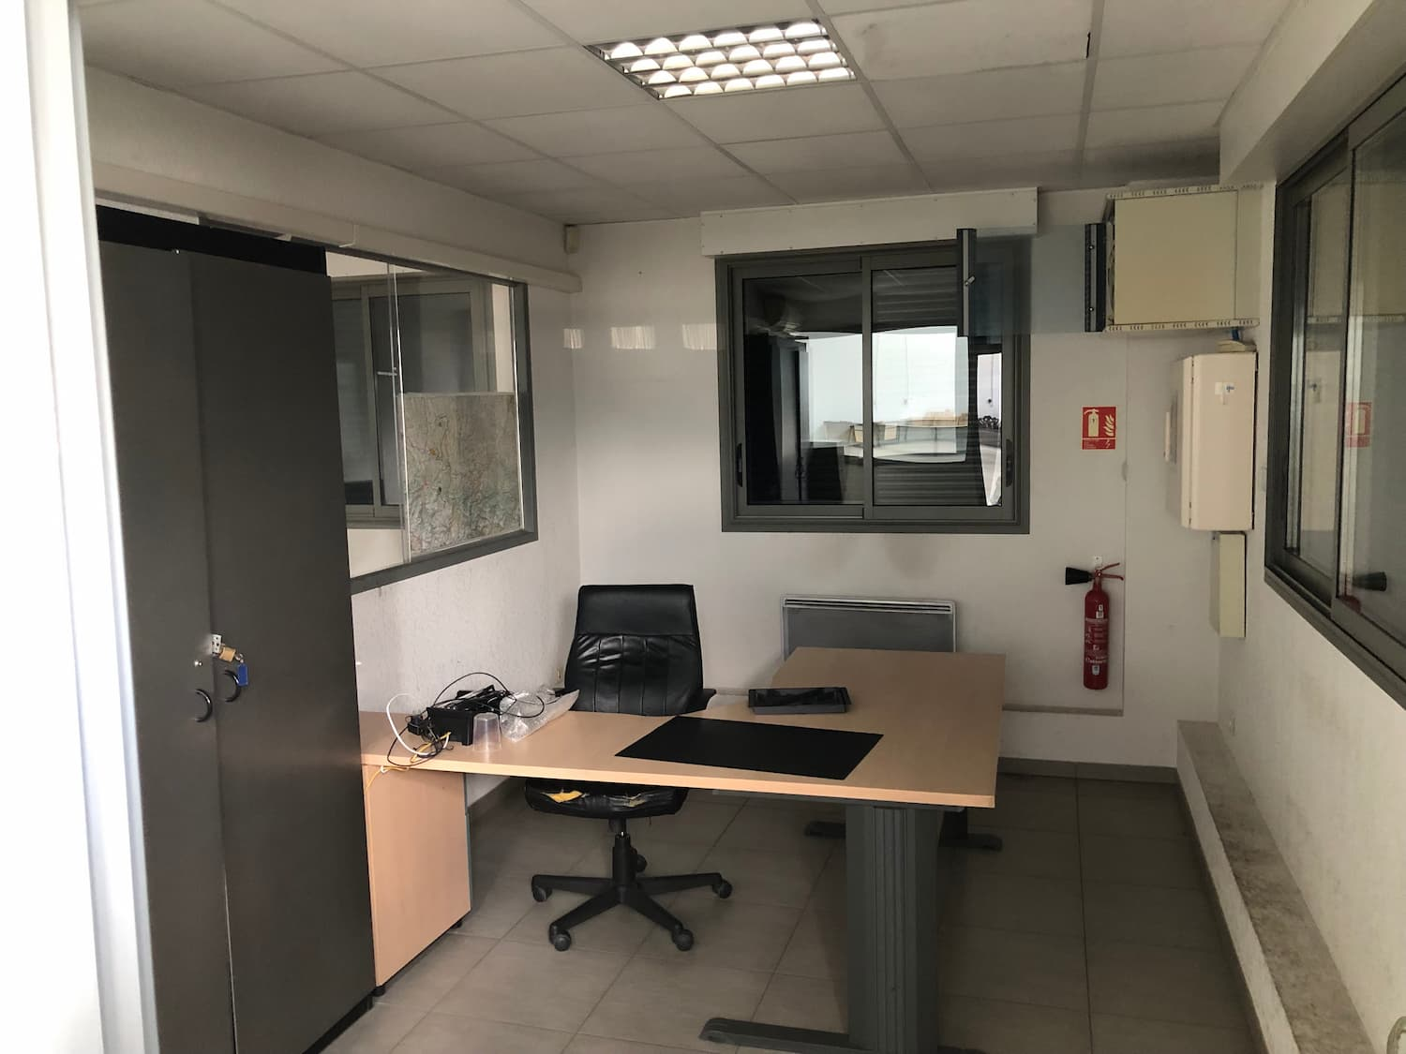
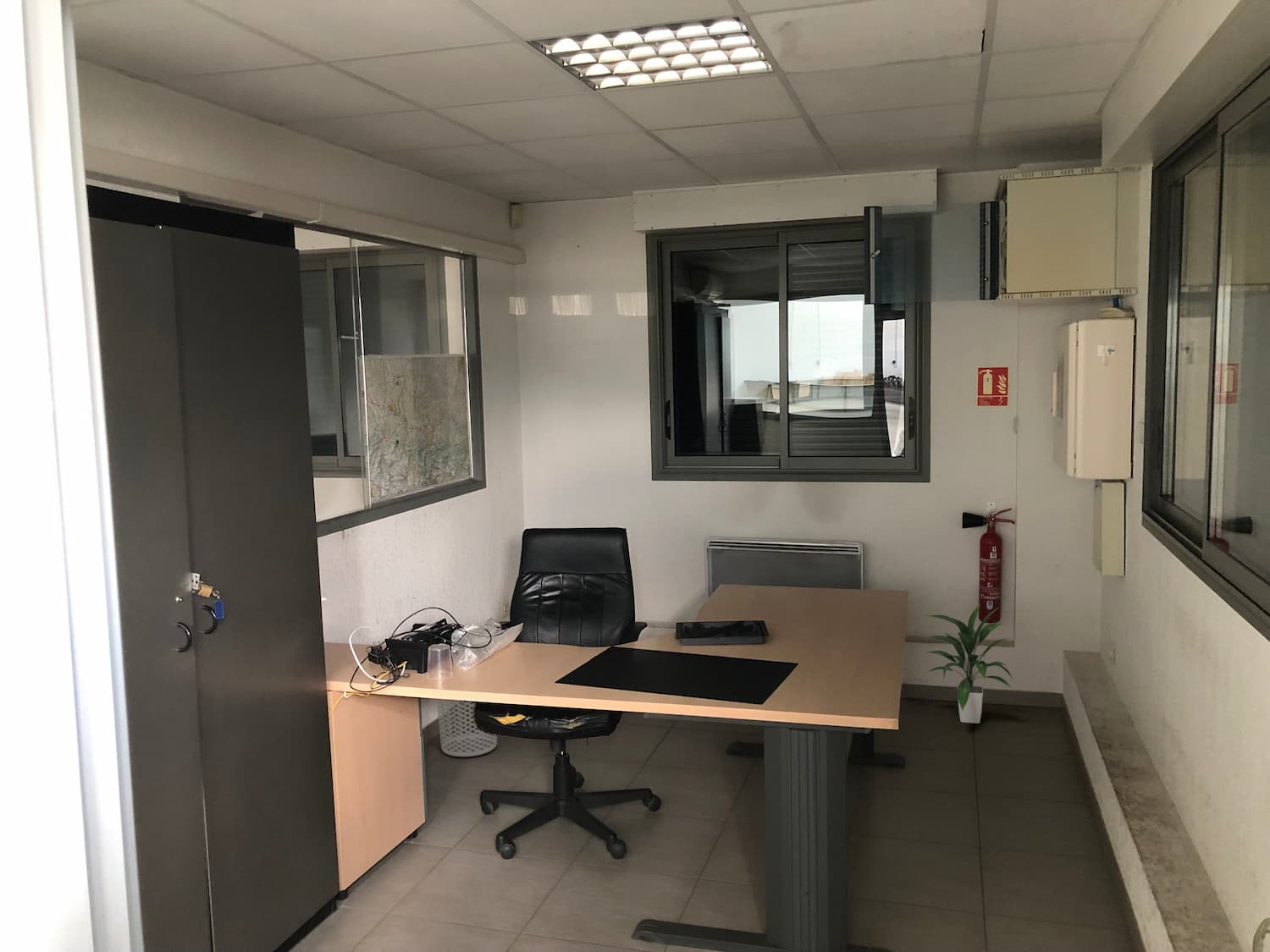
+ indoor plant [922,603,1013,724]
+ waste bin [436,700,498,757]
